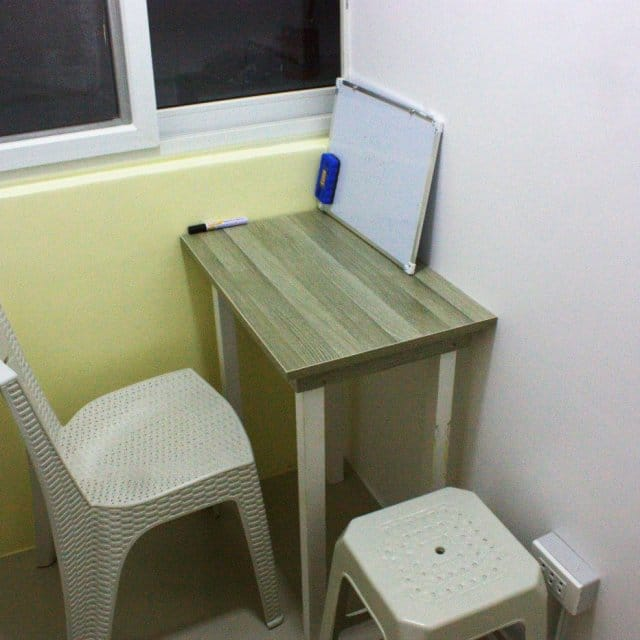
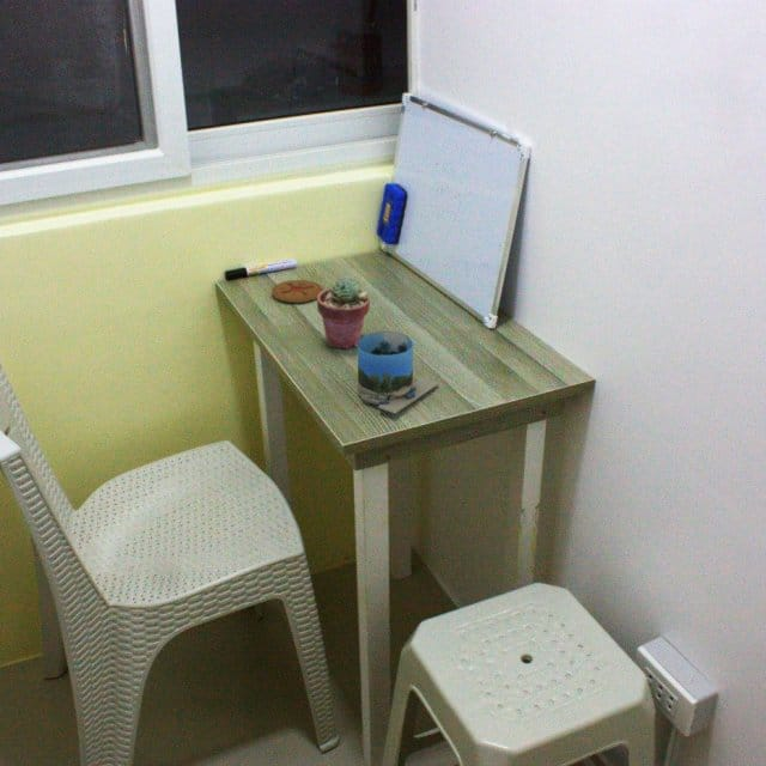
+ potted succulent [316,276,371,351]
+ coaster [270,279,324,304]
+ mug [357,330,440,415]
